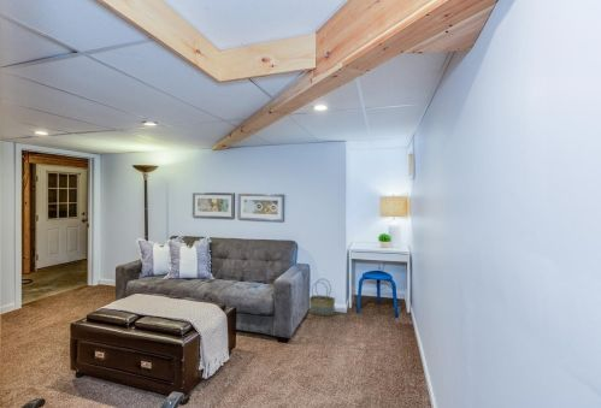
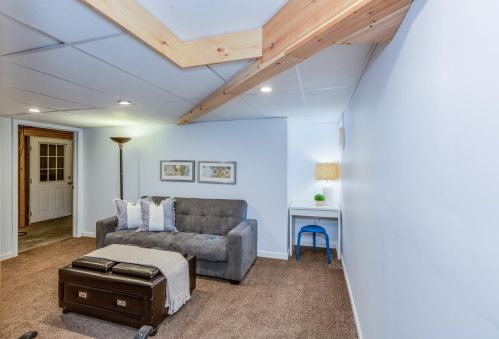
- basket [308,278,336,317]
